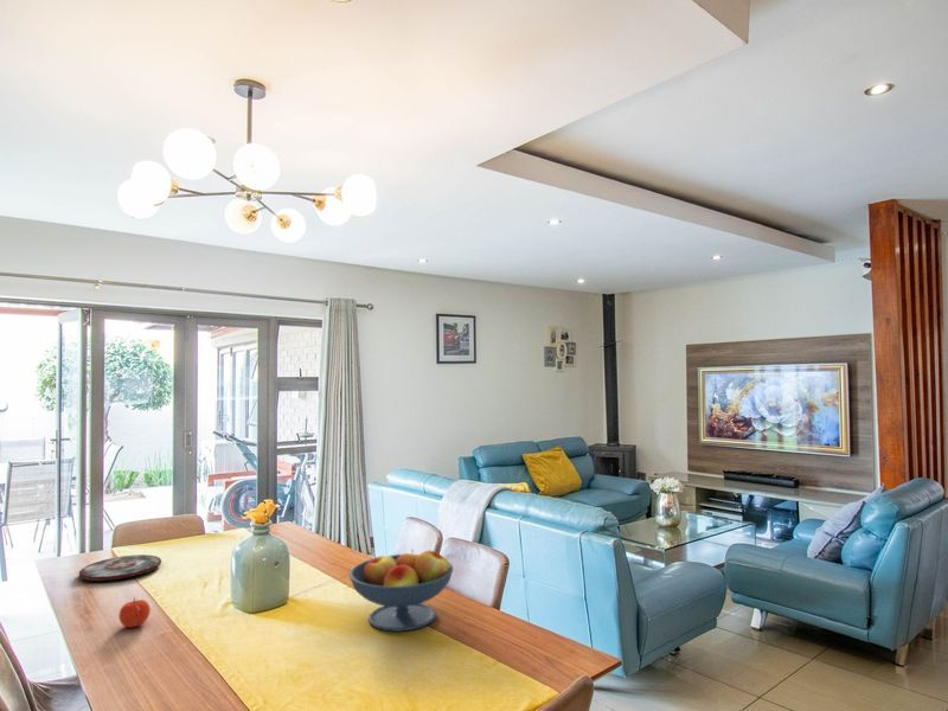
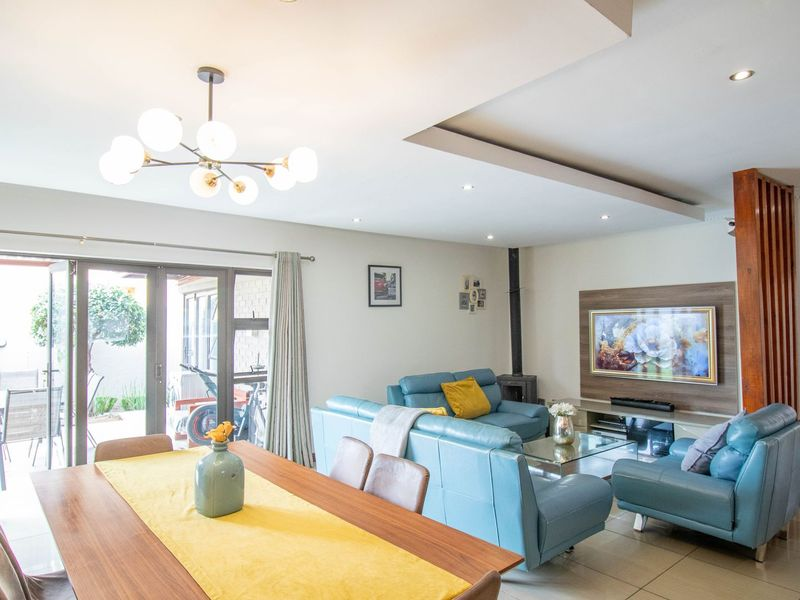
- plate [78,553,162,582]
- fruit bowl [347,550,454,633]
- apple [117,597,152,629]
